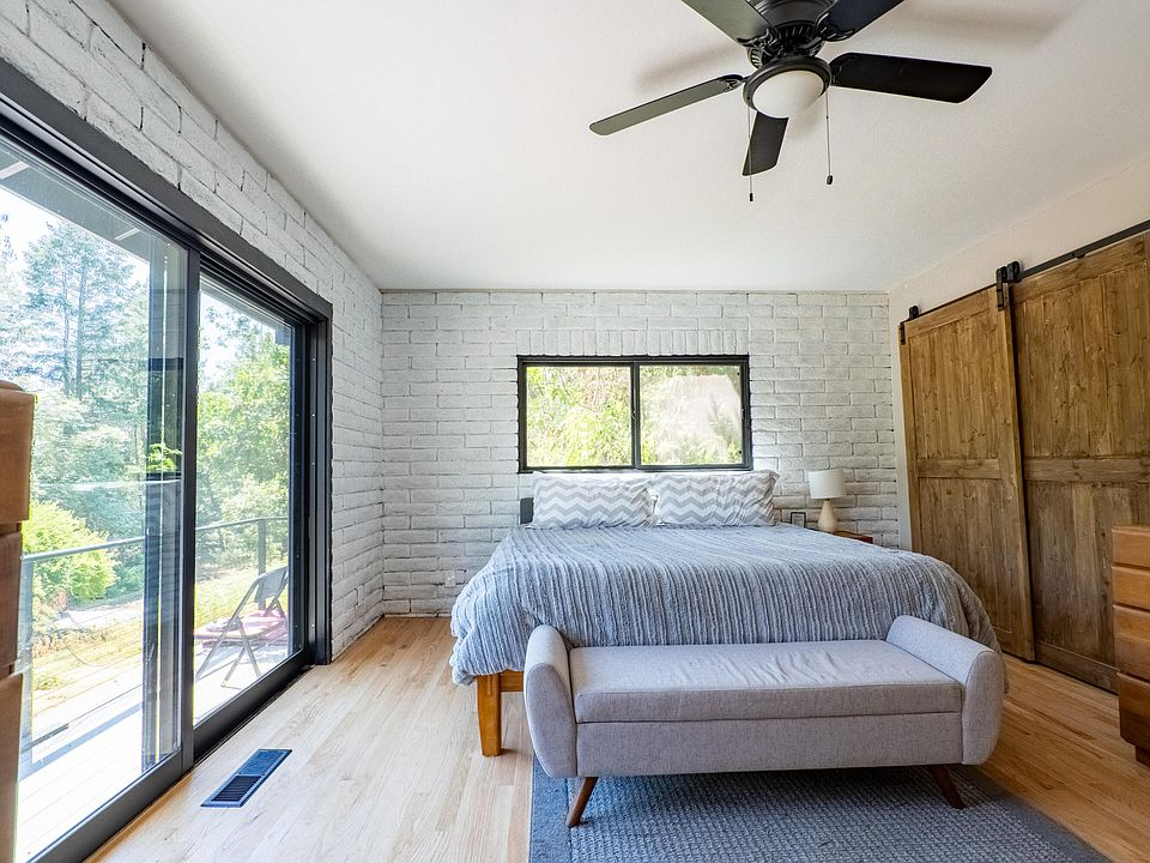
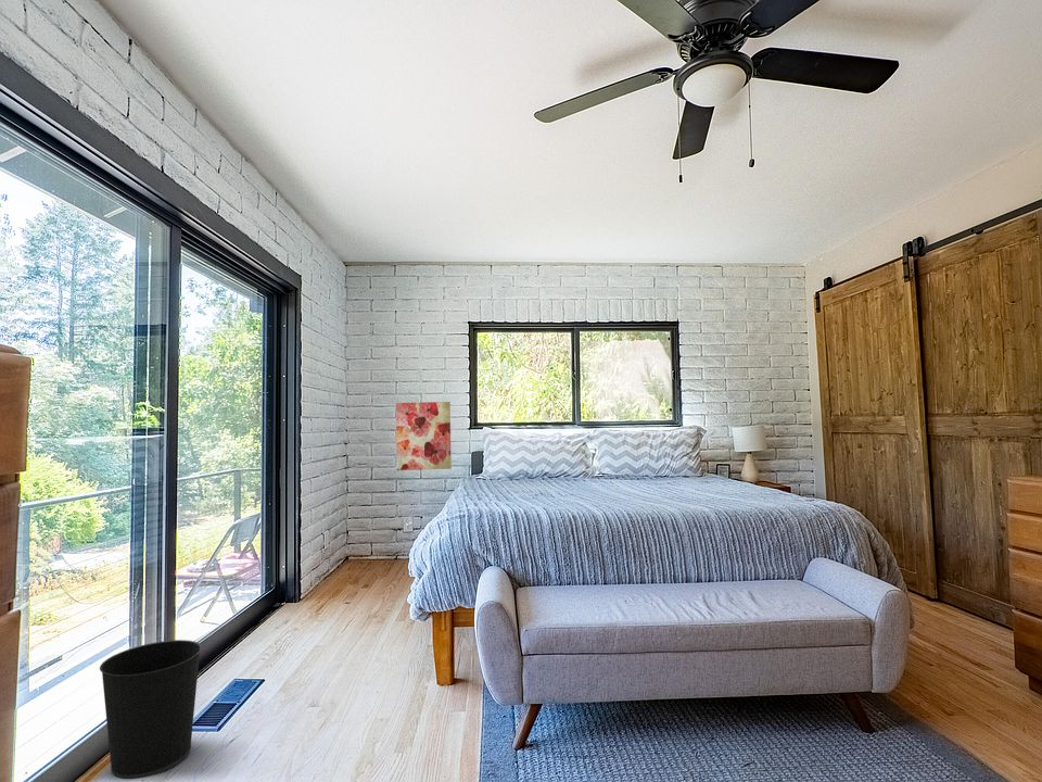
+ wall art [395,401,453,471]
+ wastebasket [99,639,203,780]
